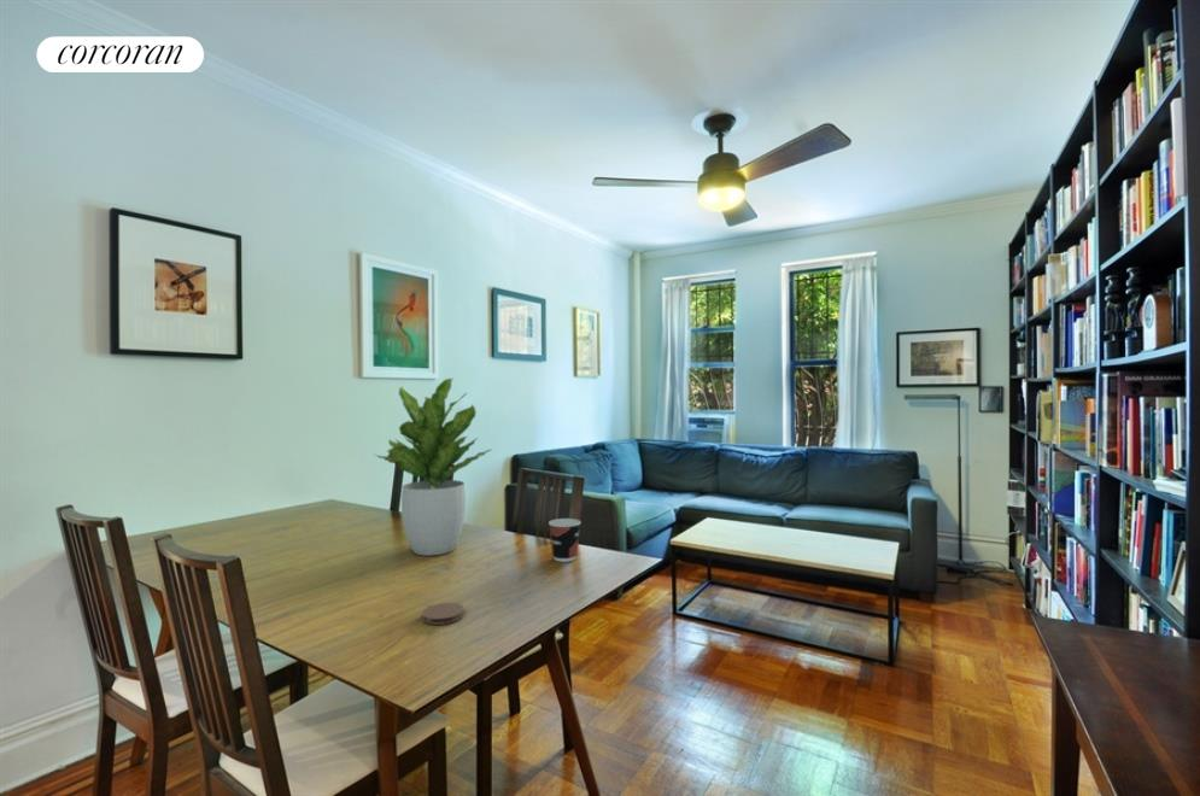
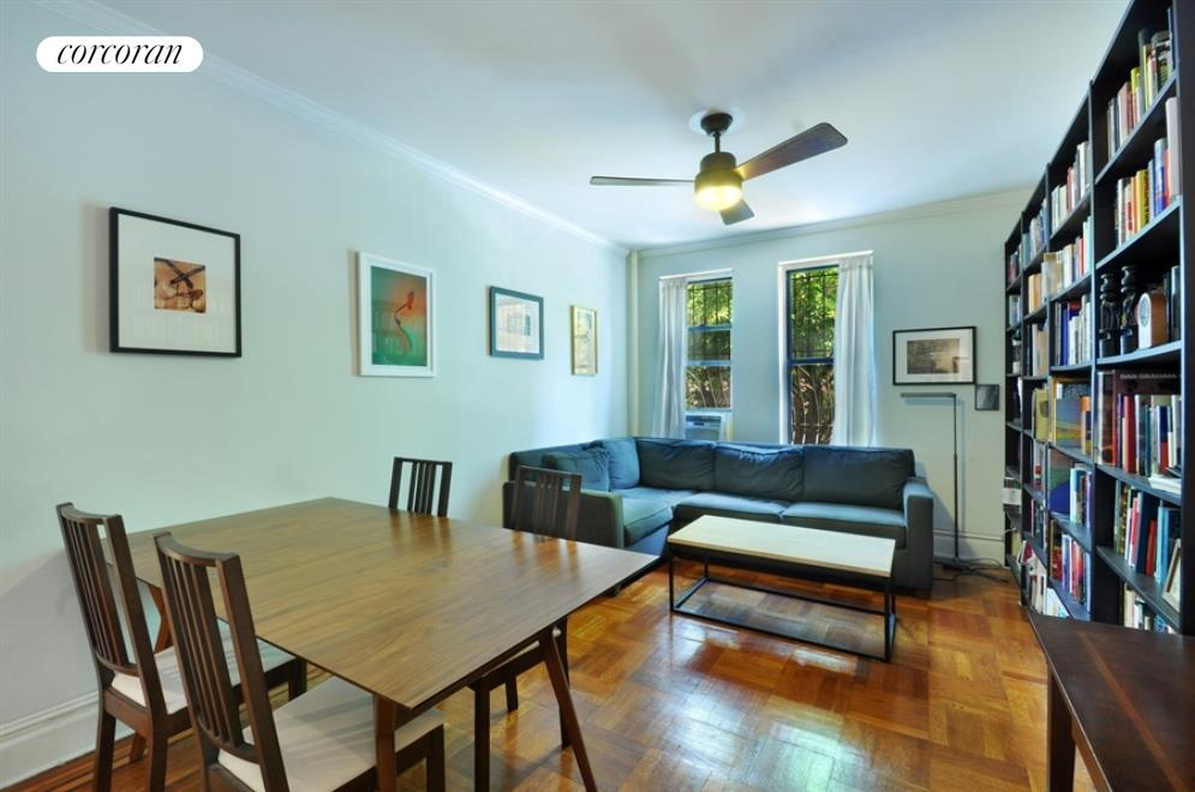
- cup [548,517,583,563]
- potted plant [374,377,492,557]
- coaster [421,602,466,626]
